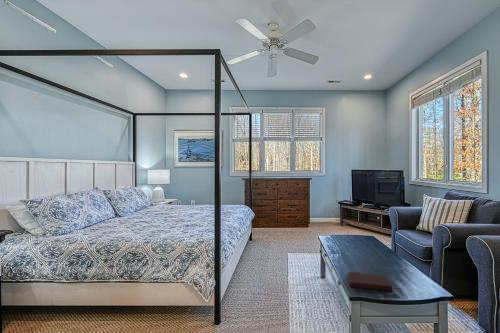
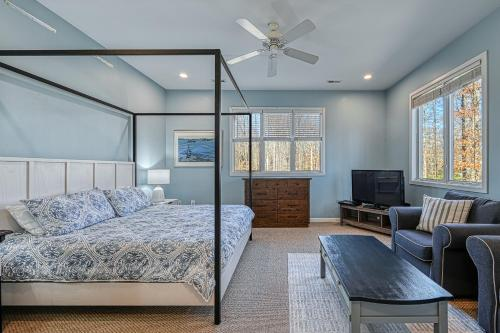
- notebook [347,271,393,292]
